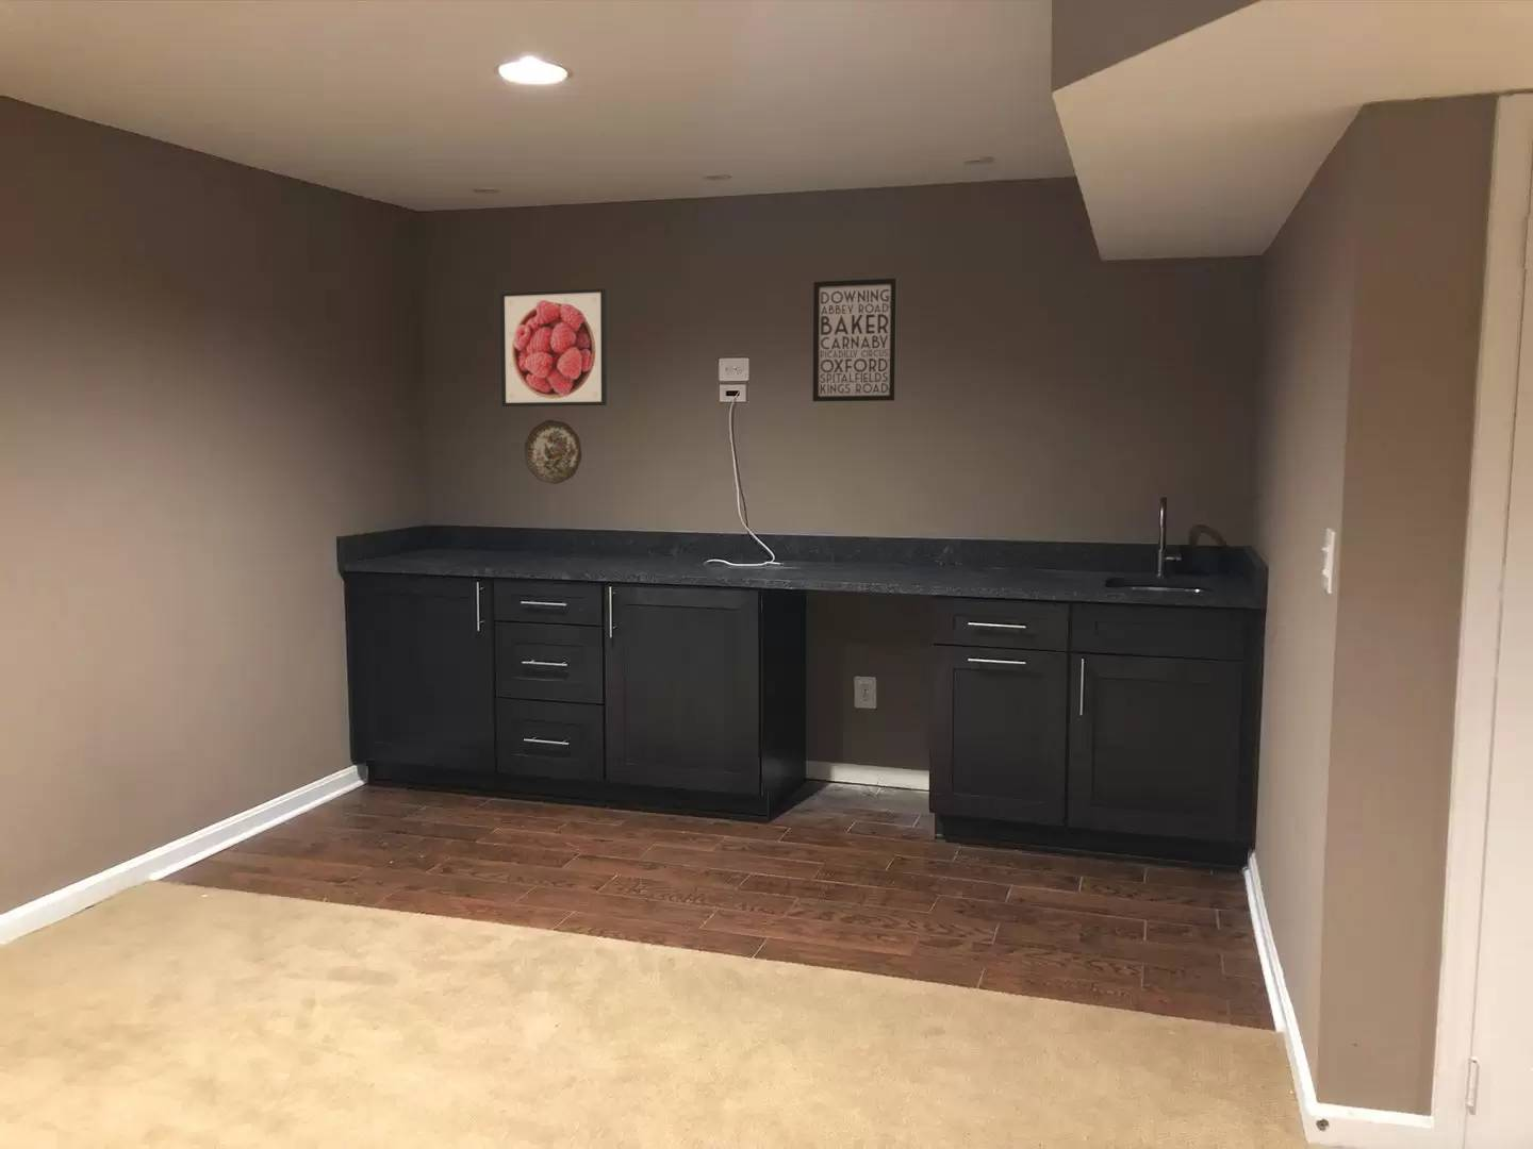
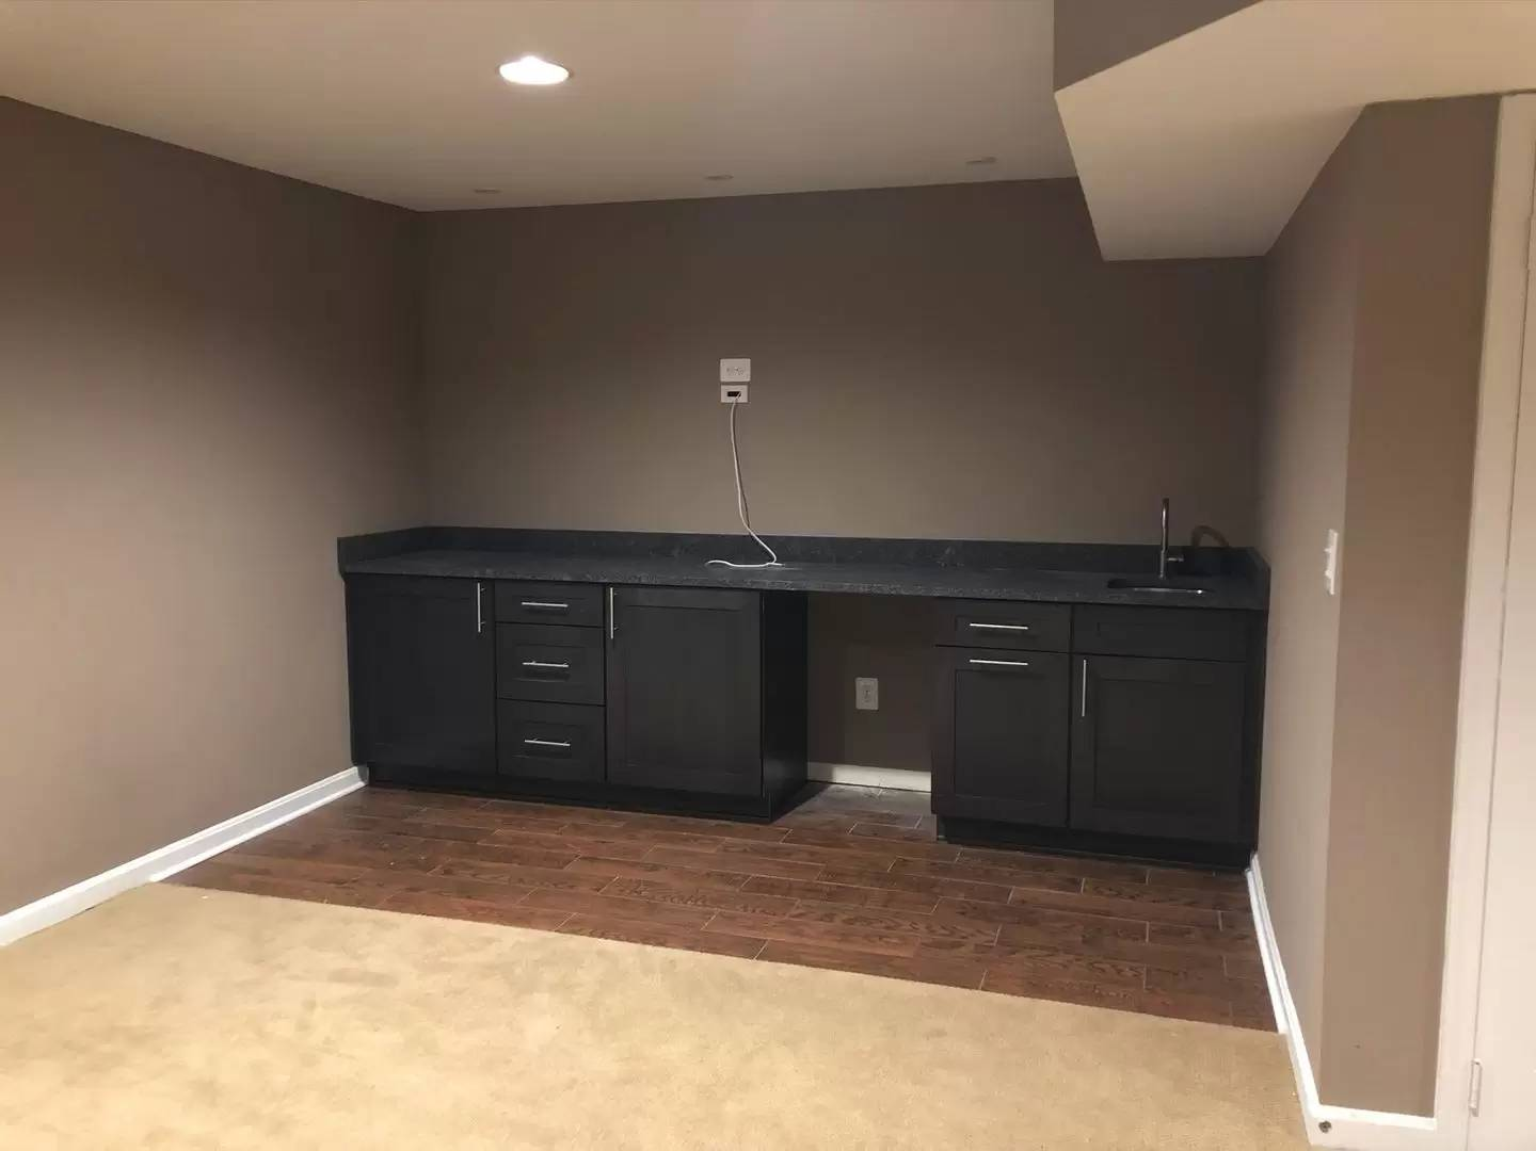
- decorative plate [524,419,582,485]
- wall art [811,278,897,403]
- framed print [500,287,608,408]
